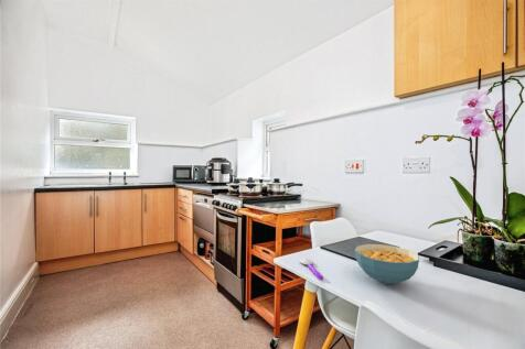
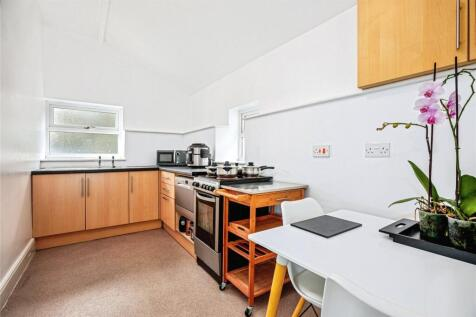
- spoon [299,258,324,281]
- cereal bowl [354,243,420,285]
